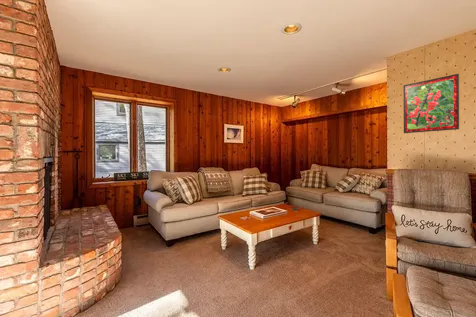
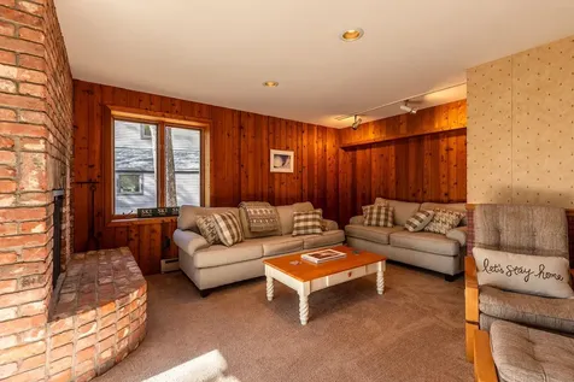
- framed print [403,73,460,134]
